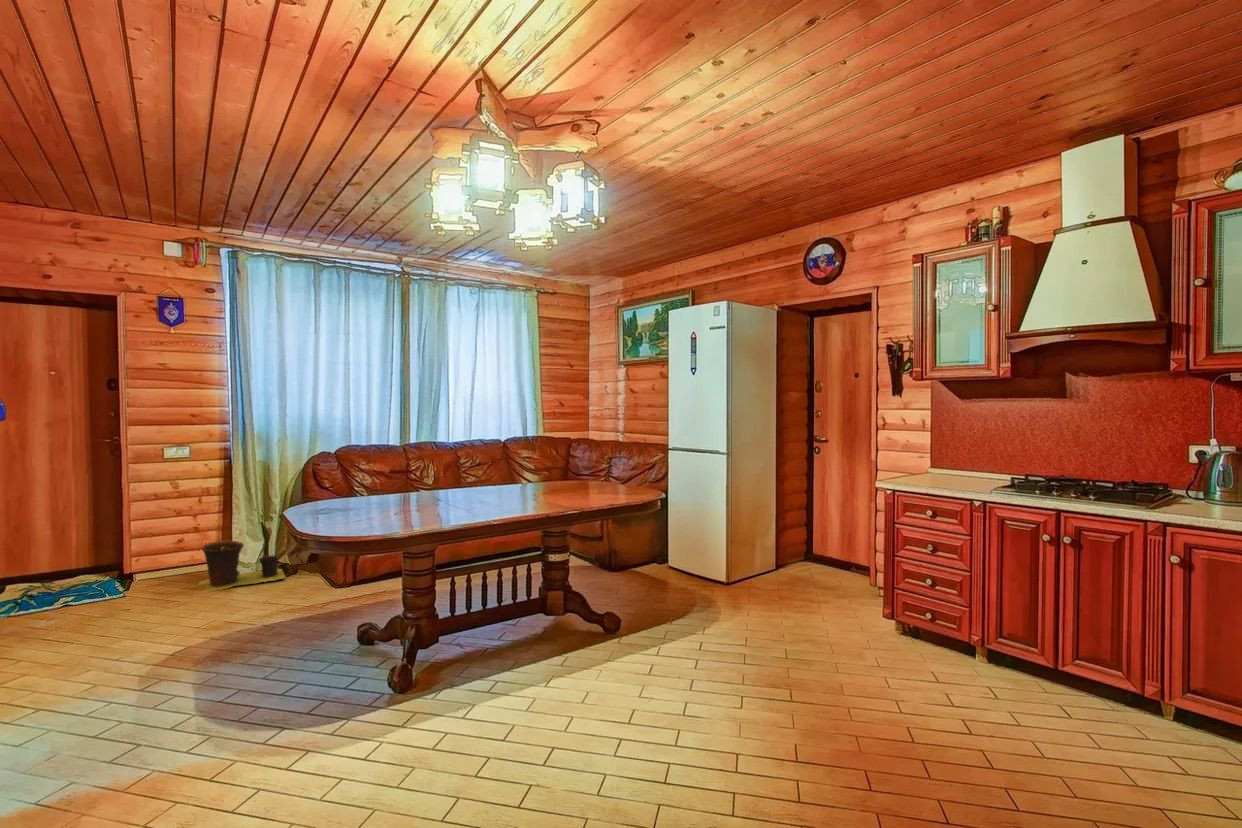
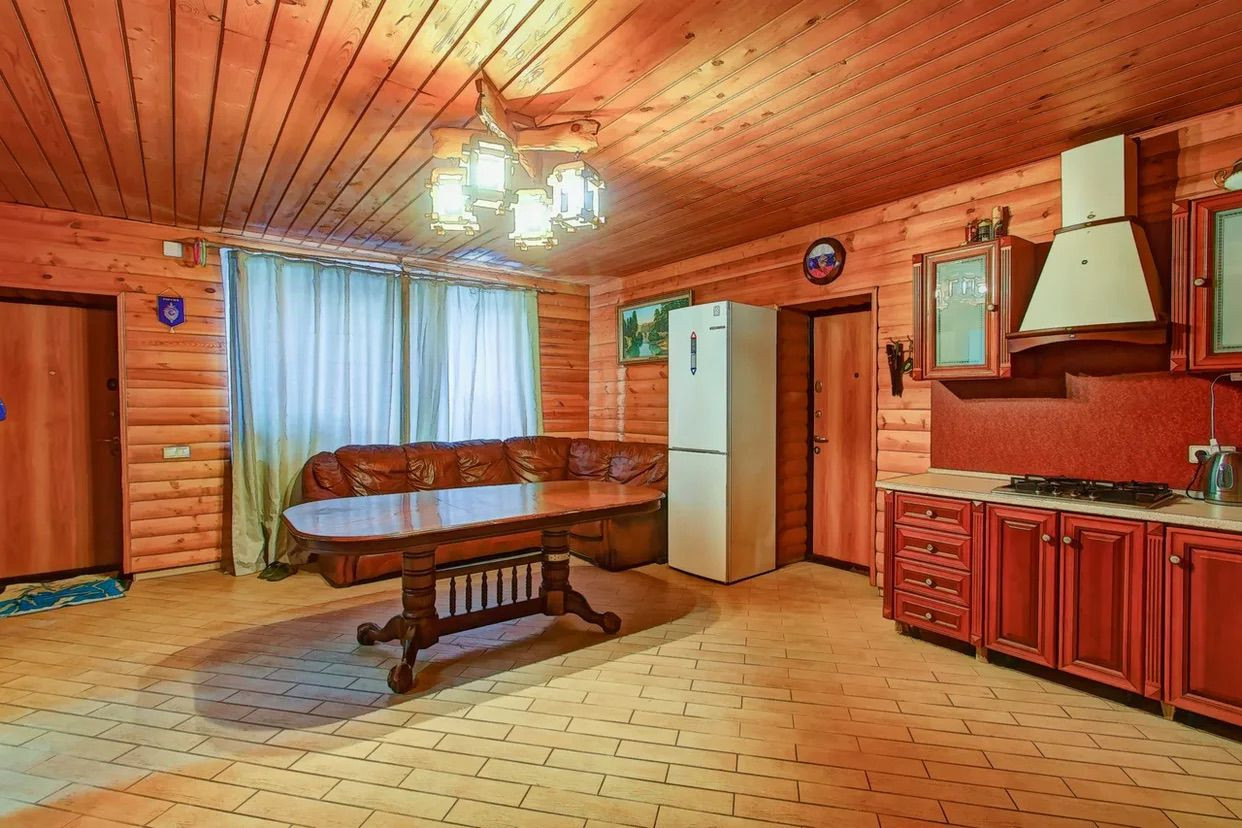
- trash can [197,539,287,593]
